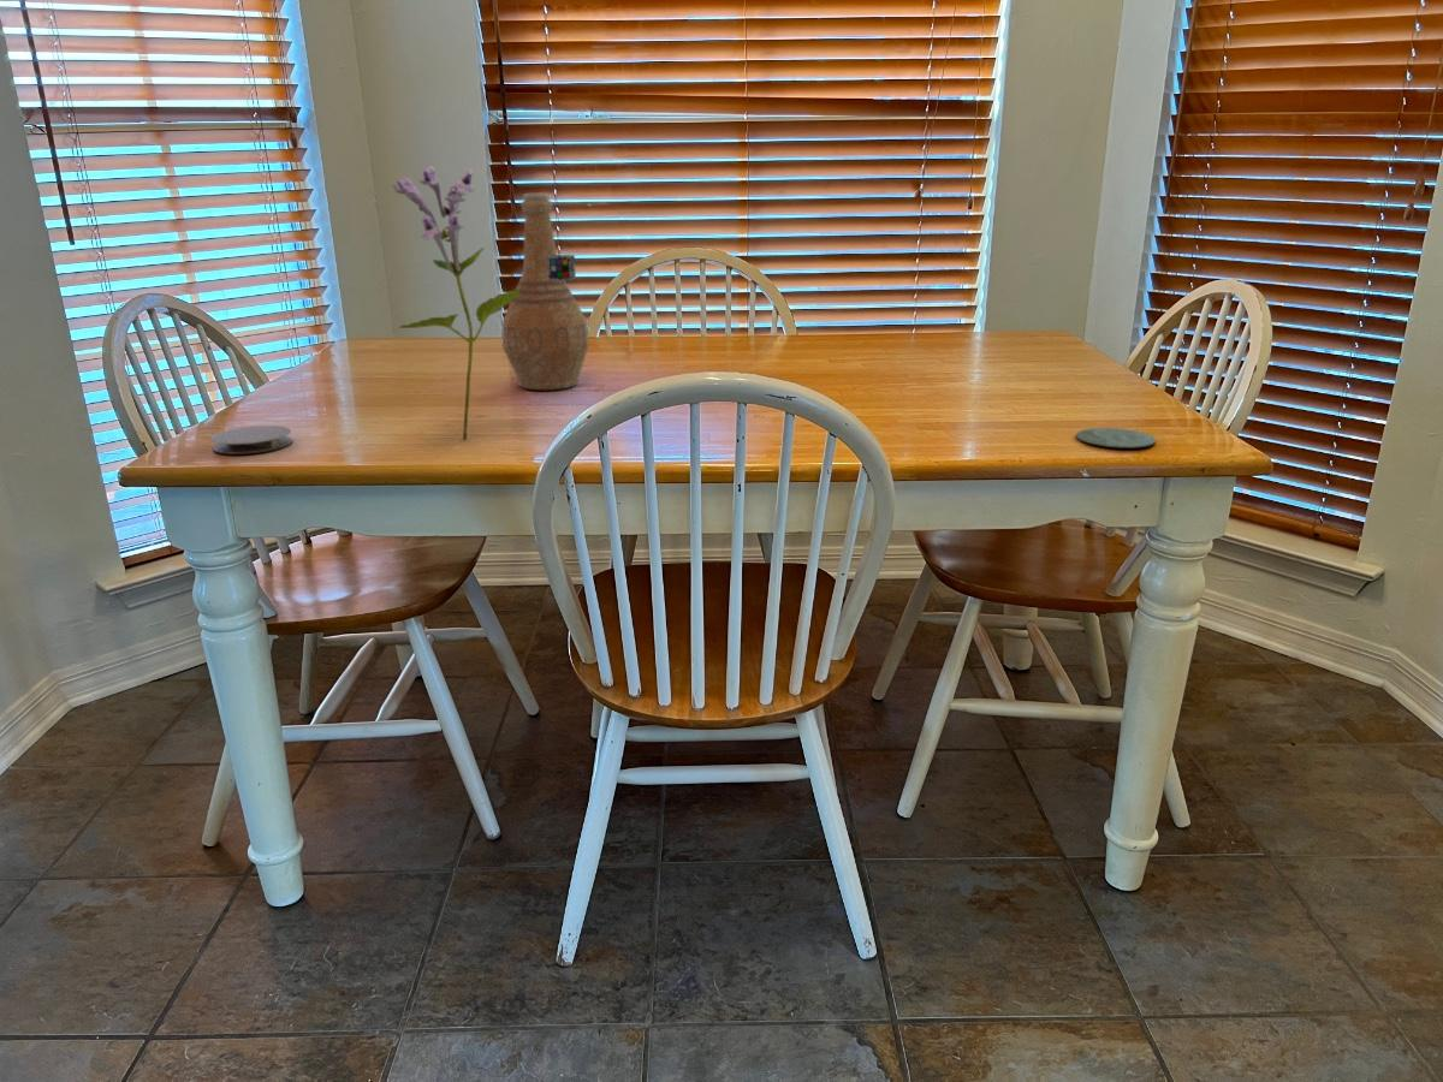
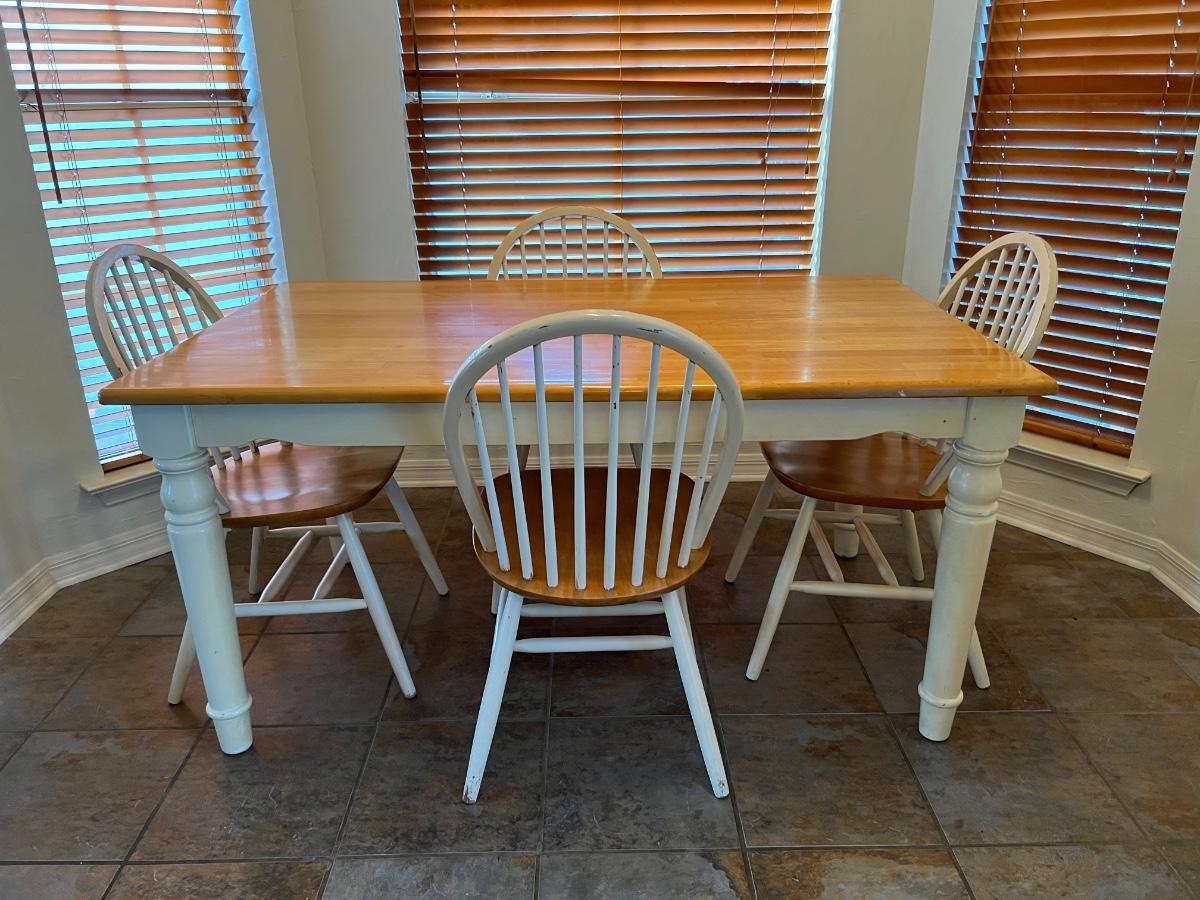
- vase [501,192,590,391]
- flower [392,165,577,442]
- coaster [209,424,293,456]
- coaster [1075,427,1157,450]
